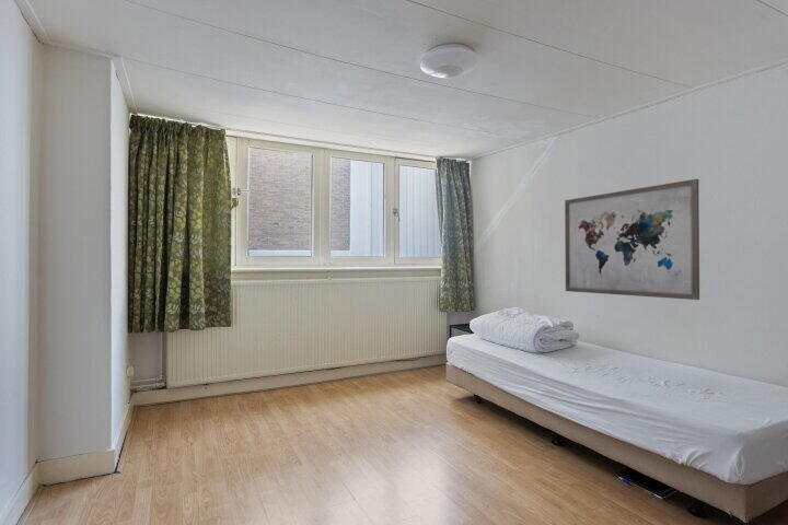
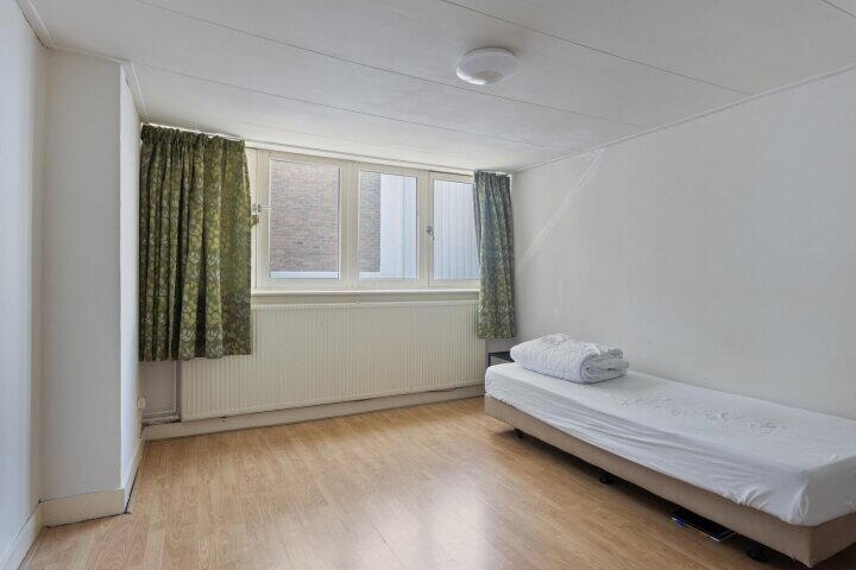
- wall art [564,178,700,301]
